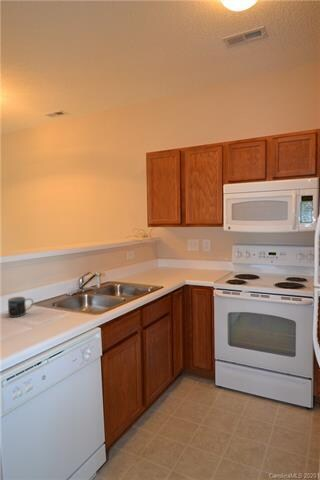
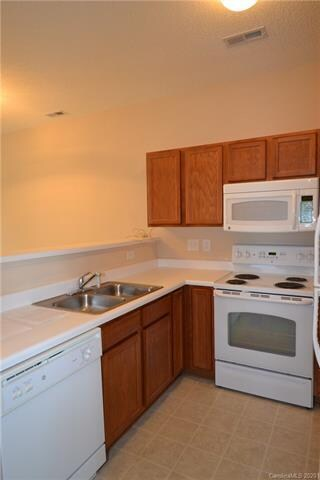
- mug [7,296,34,318]
